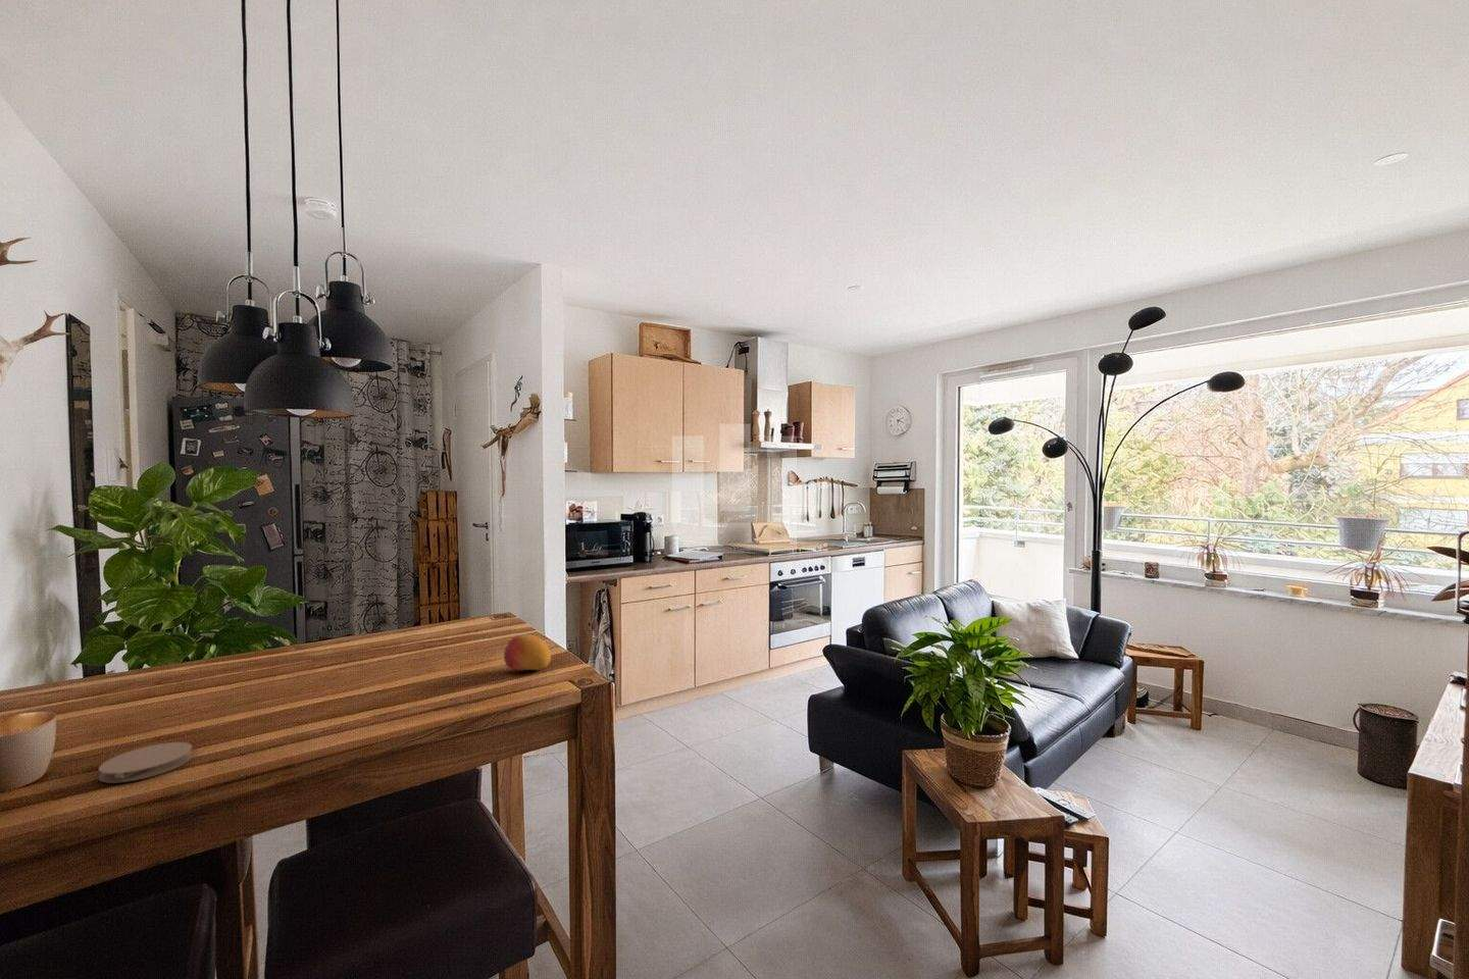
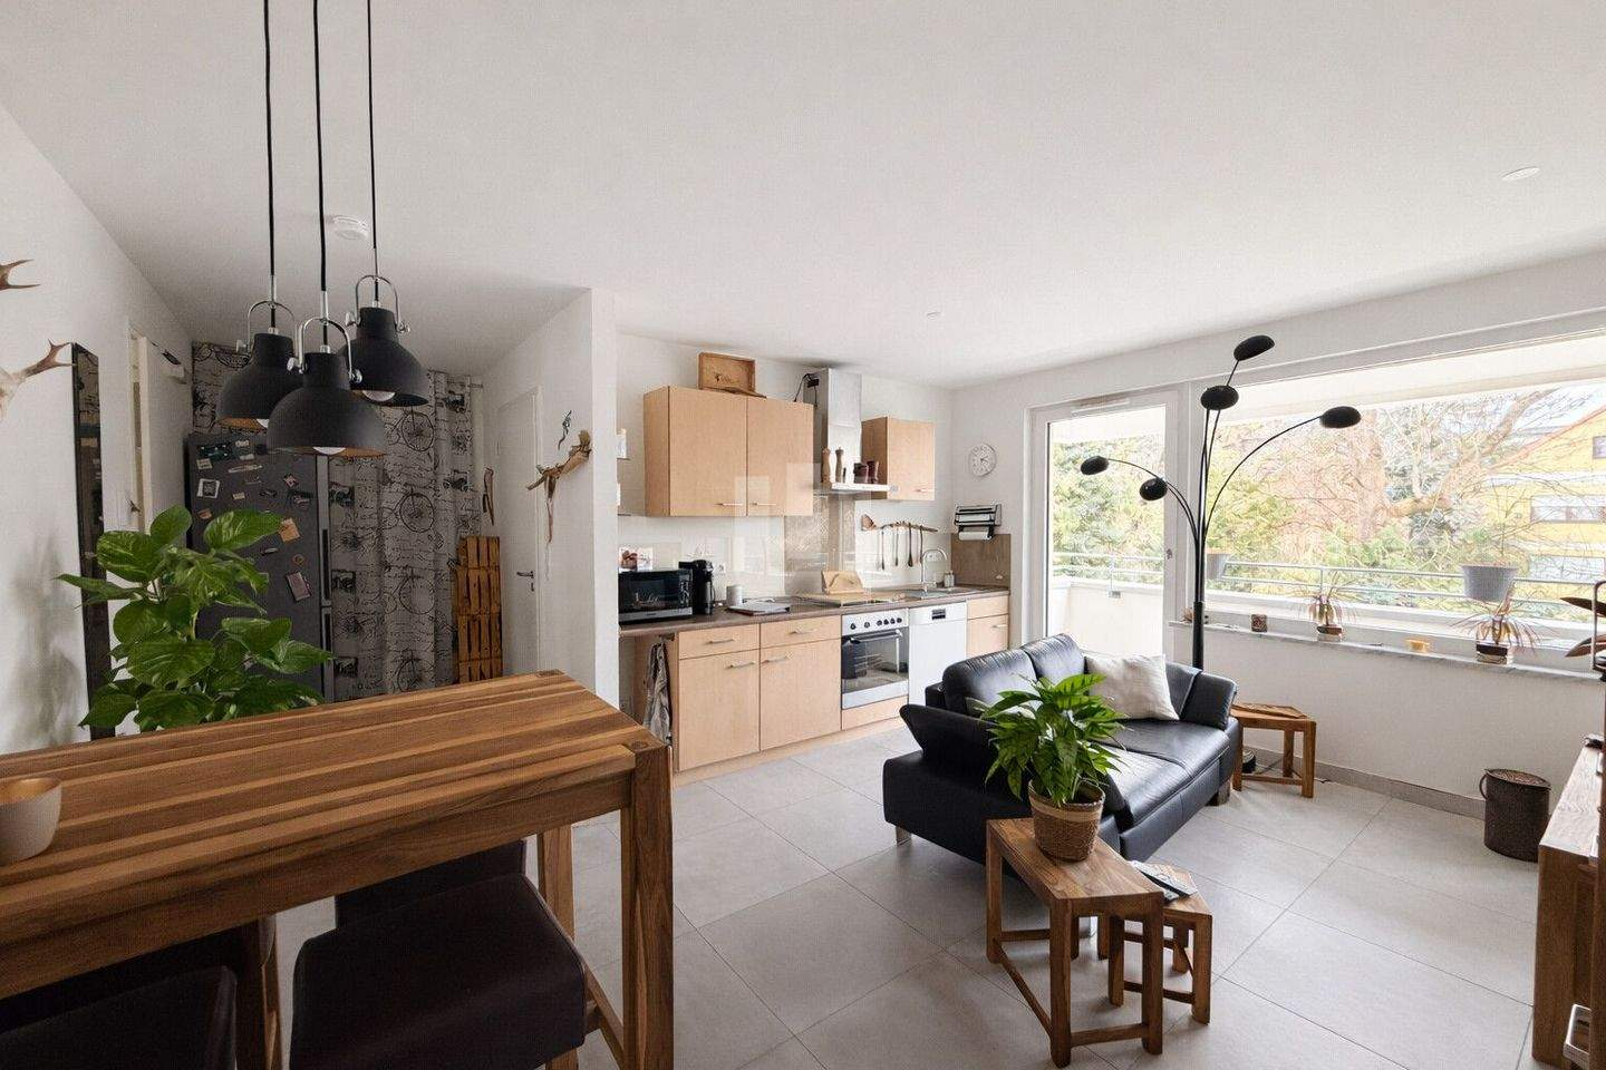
- fruit [503,634,552,672]
- coaster [98,742,192,785]
